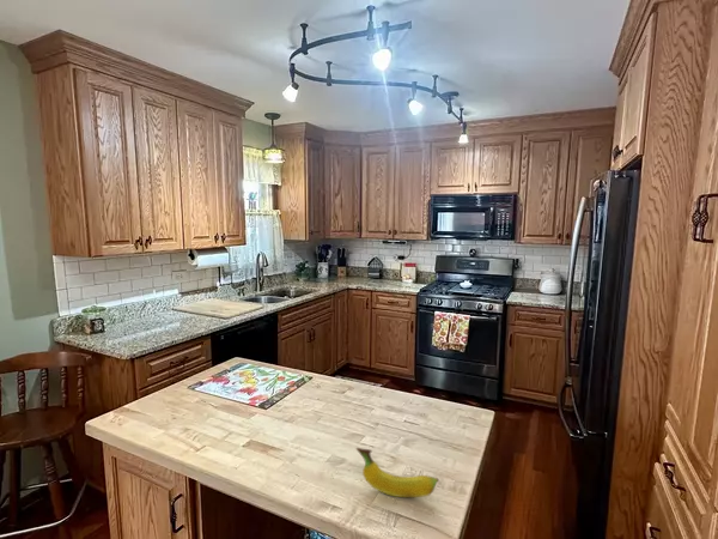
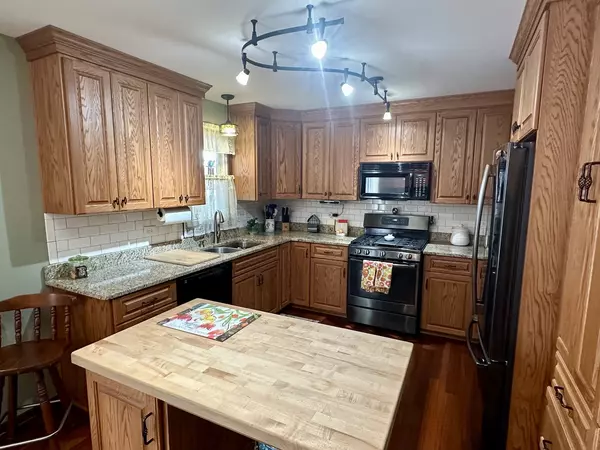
- fruit [355,447,440,498]
